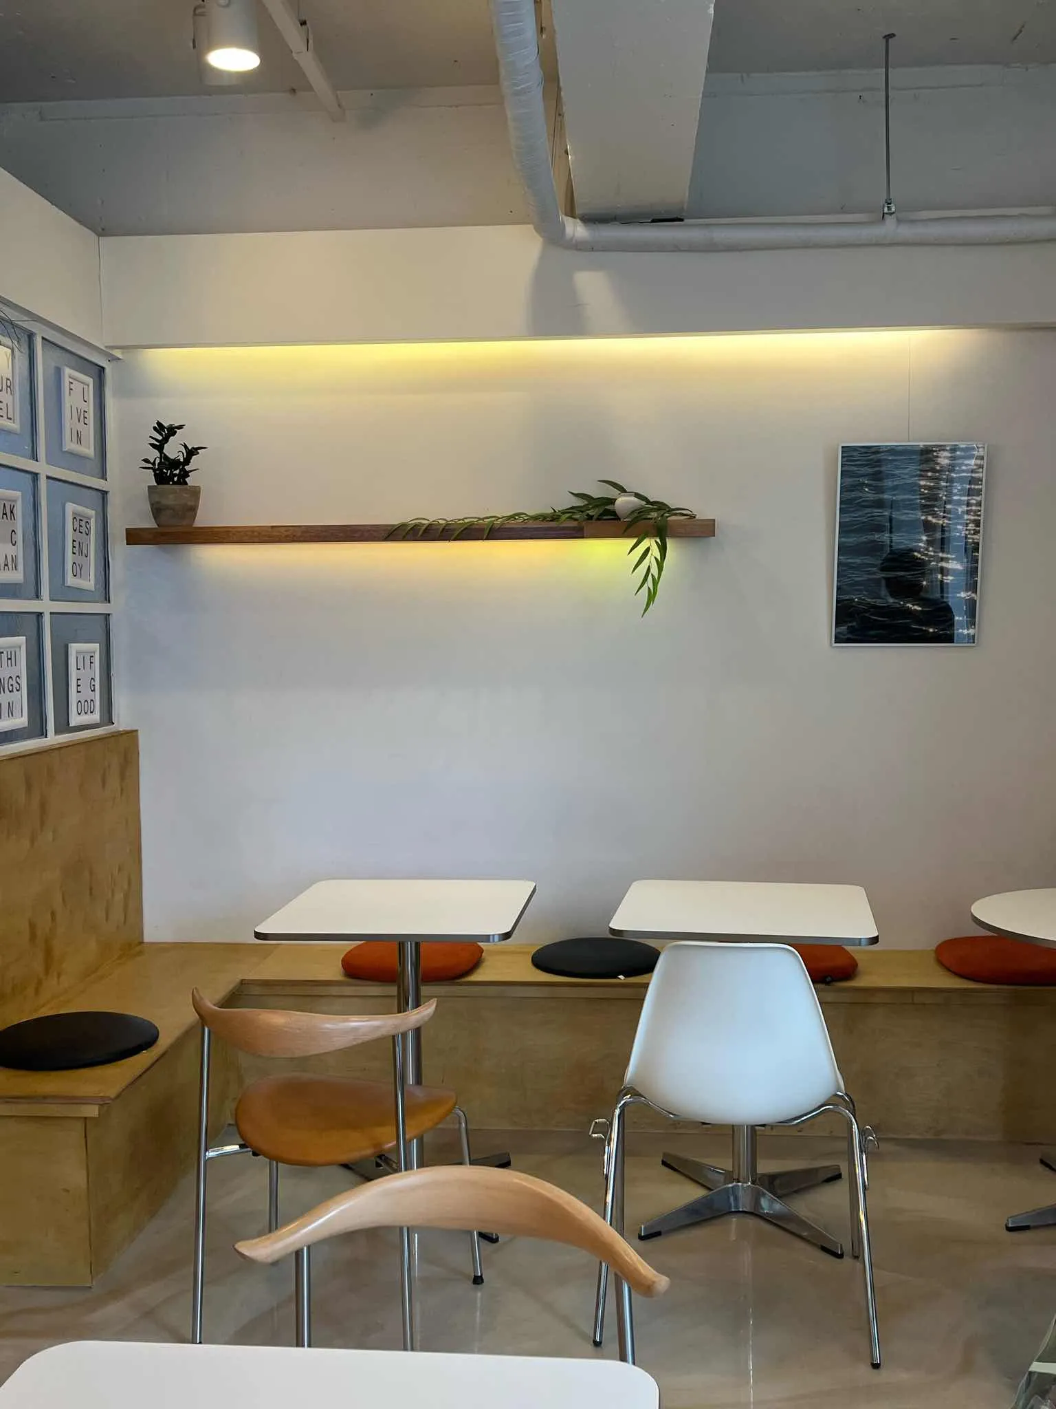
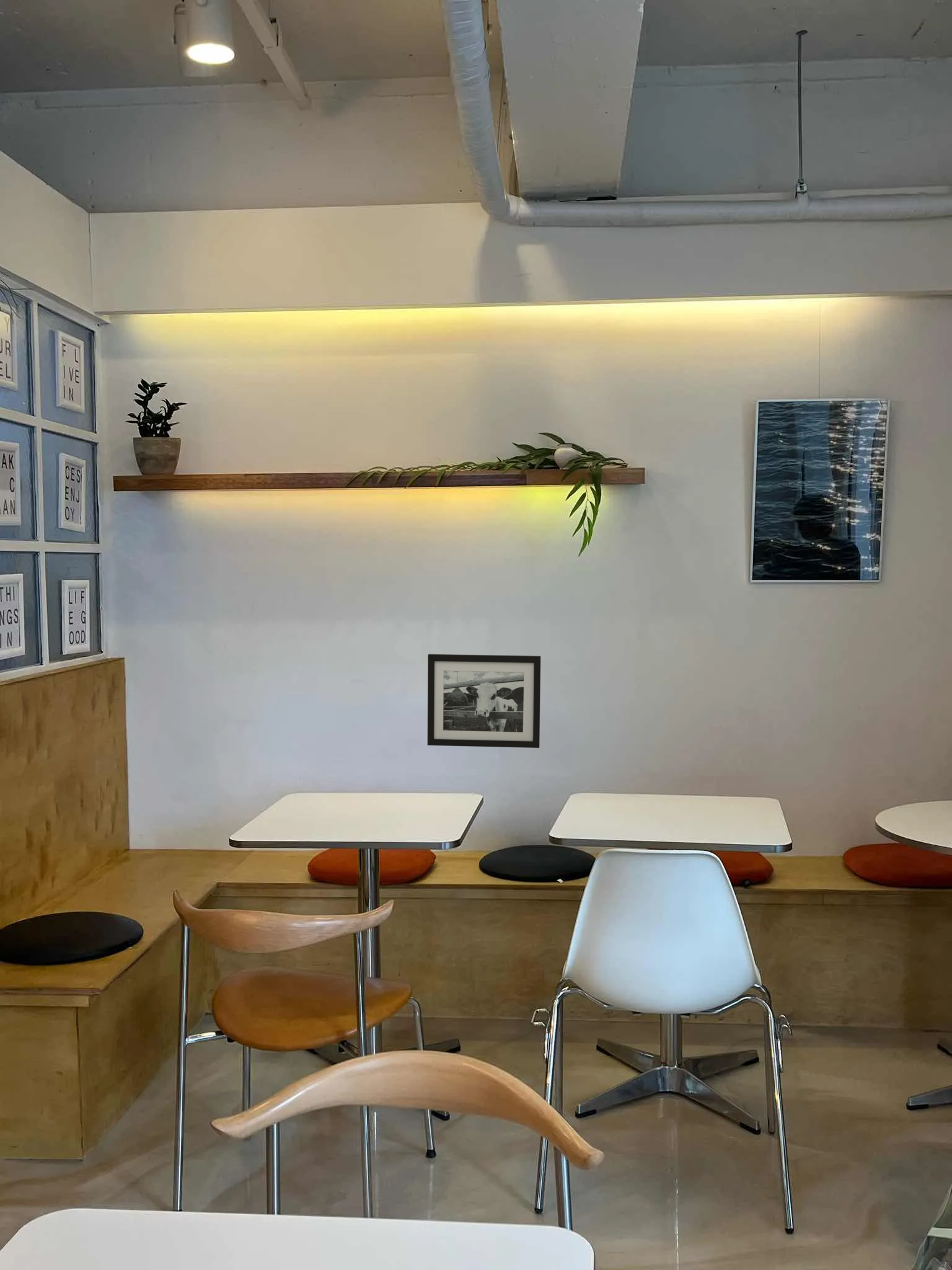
+ picture frame [427,654,541,748]
